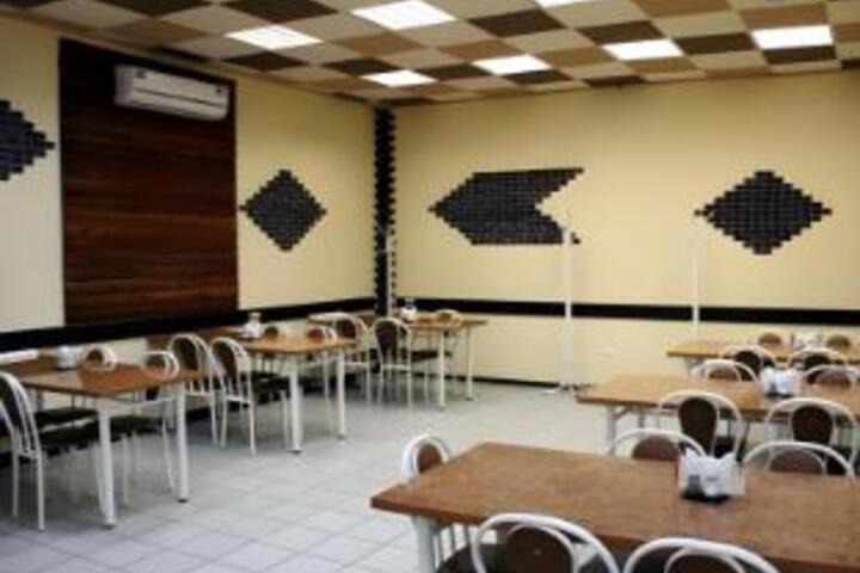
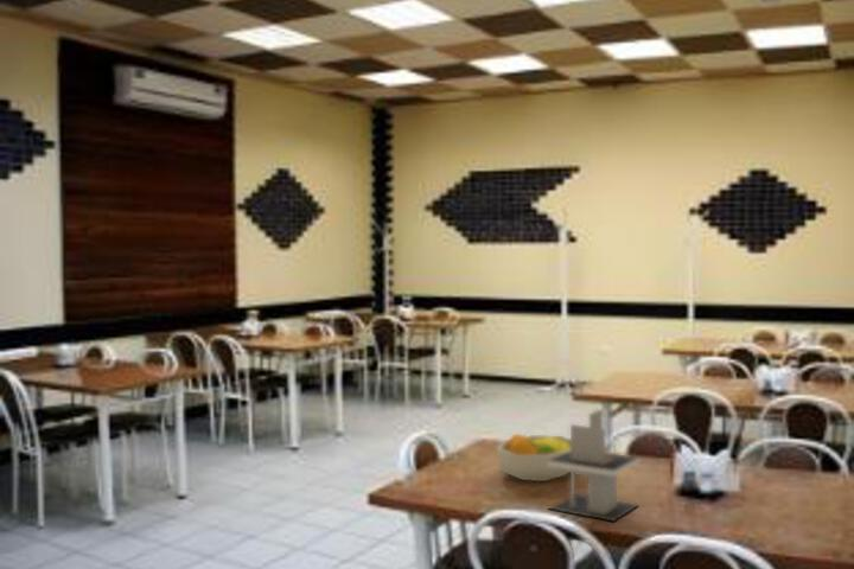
+ fruit bowl [496,433,571,482]
+ napkin holder [548,408,640,523]
